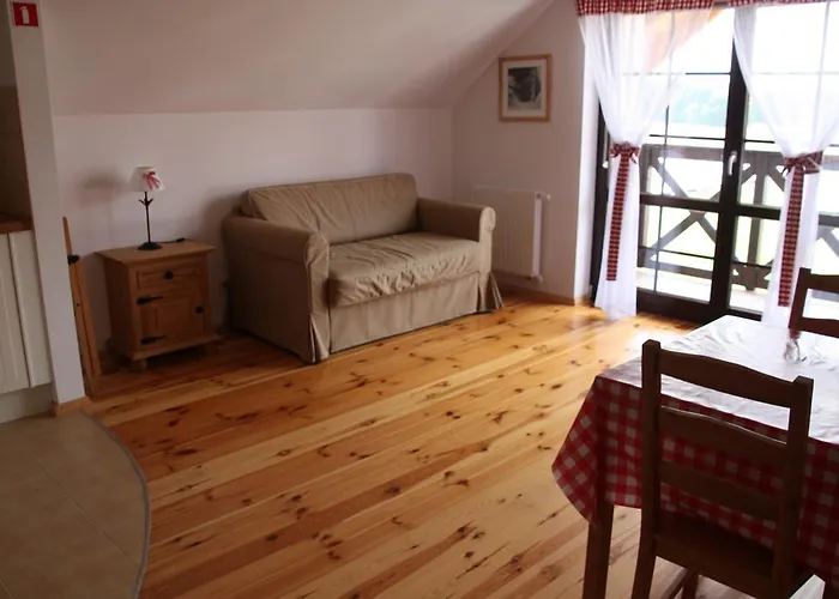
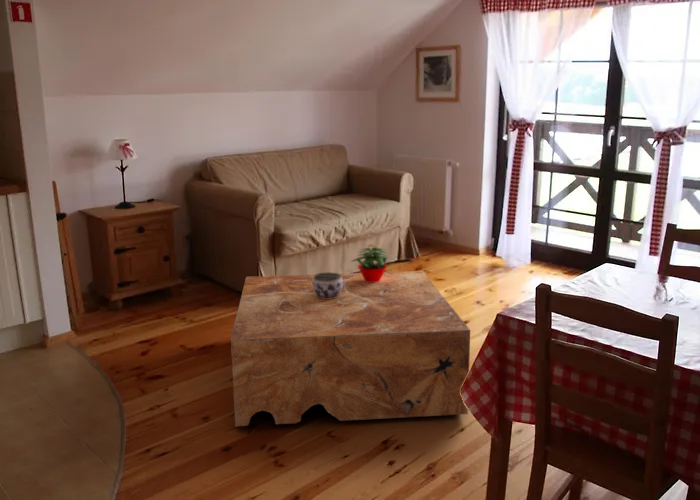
+ jar [312,271,343,299]
+ potted flower [350,243,394,282]
+ coffee table [230,270,471,427]
